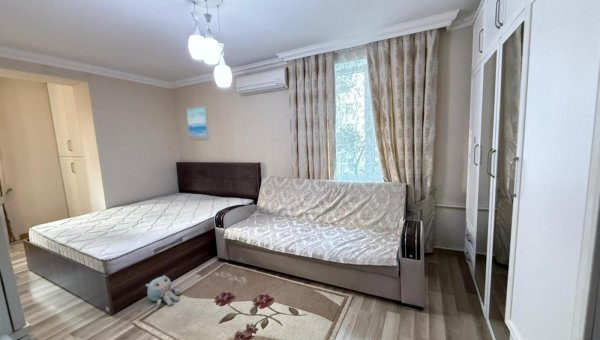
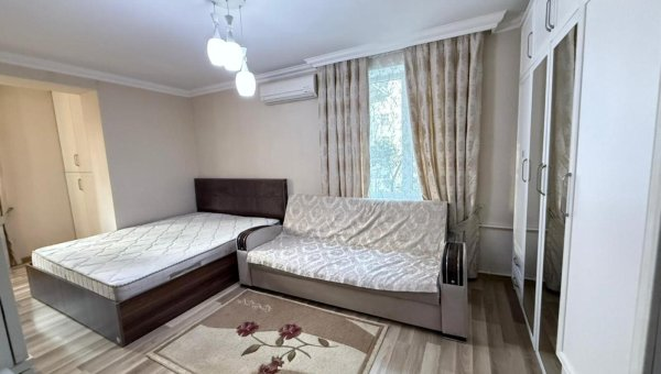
- wall art [185,105,210,142]
- plush toy [145,274,181,307]
